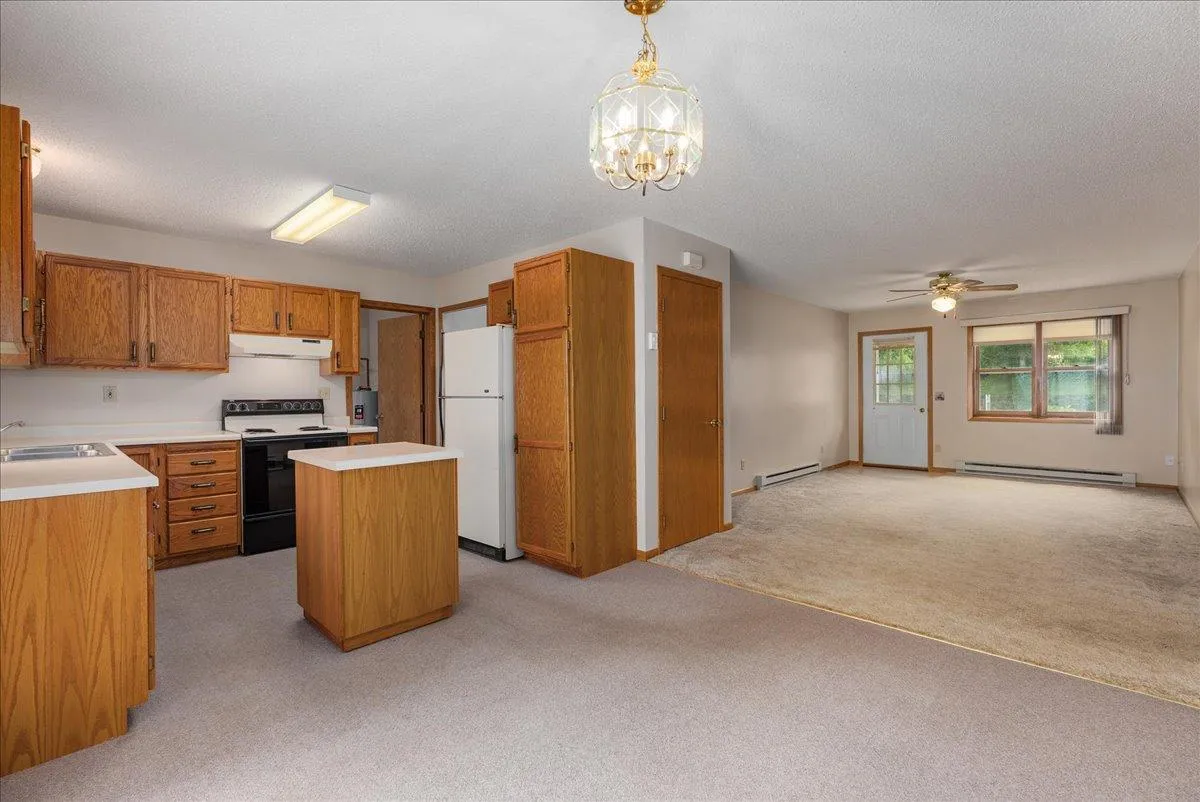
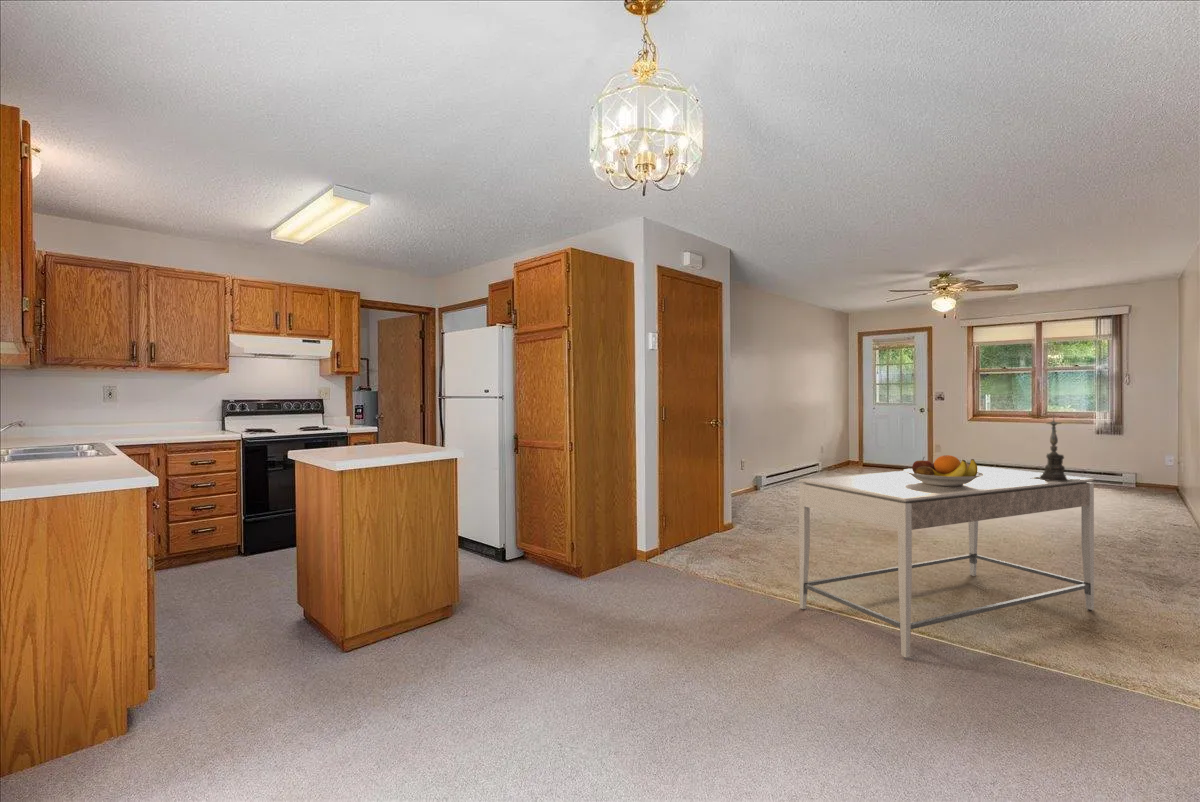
+ dining table [798,465,1095,659]
+ fruit bowl [902,454,984,487]
+ candle holder [1030,412,1080,483]
